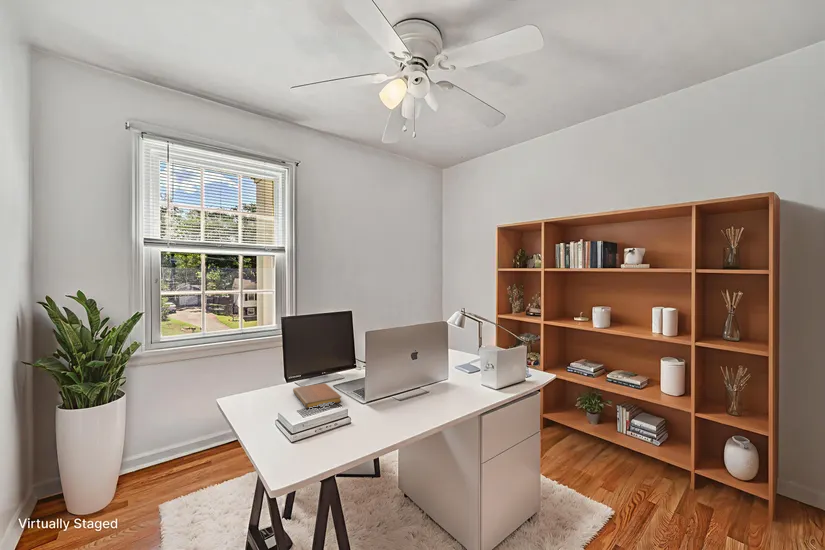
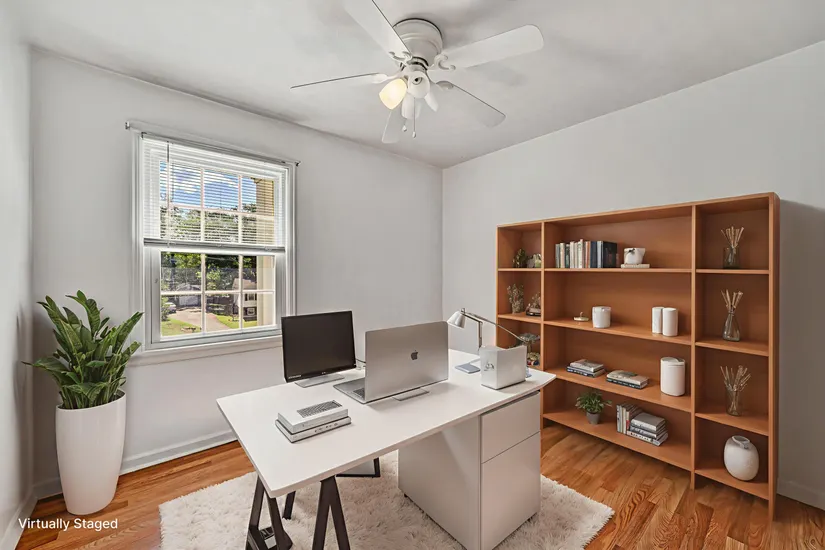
- notebook [292,382,342,409]
